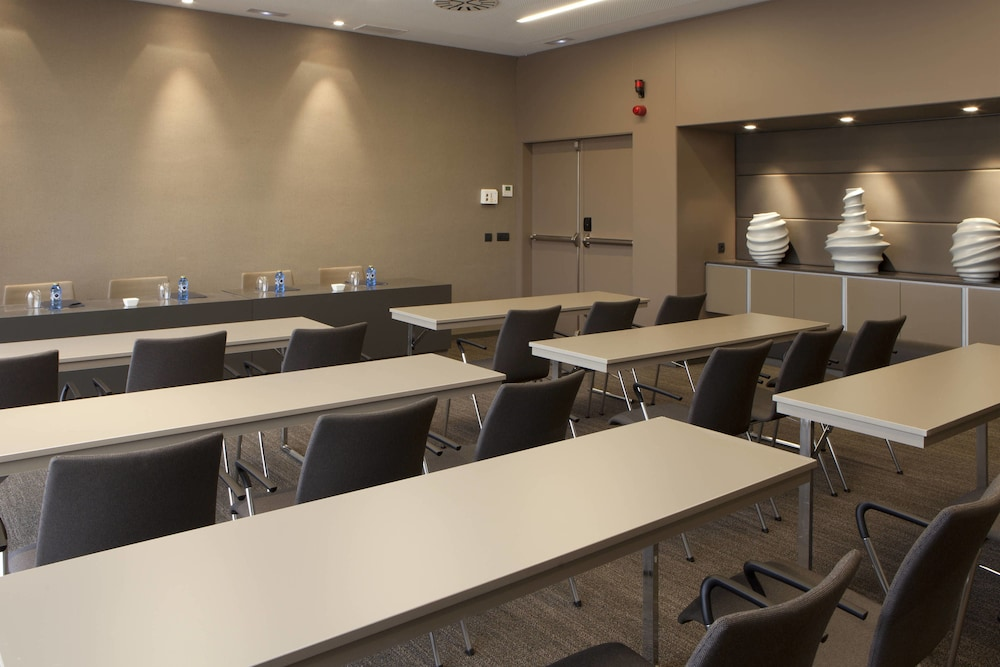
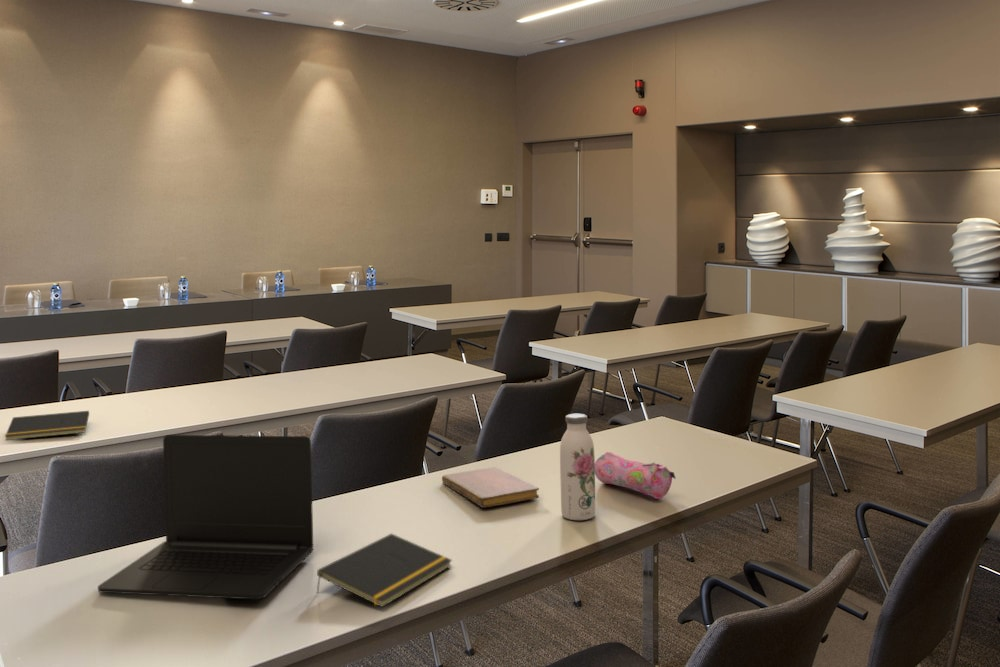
+ notepad [4,410,90,441]
+ notebook [441,466,540,509]
+ laptop [97,434,314,600]
+ water bottle [559,413,596,521]
+ pencil case [595,451,677,500]
+ notepad [316,533,453,608]
